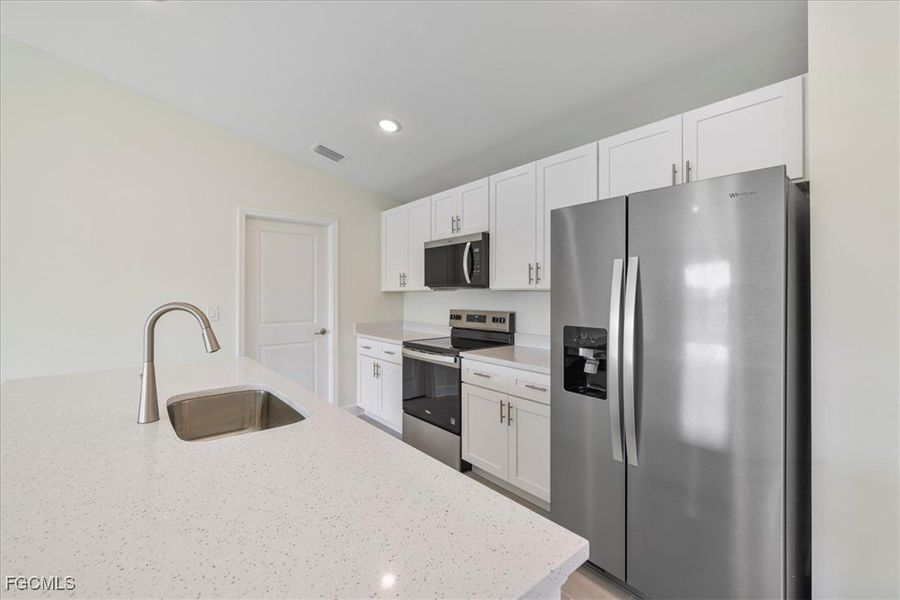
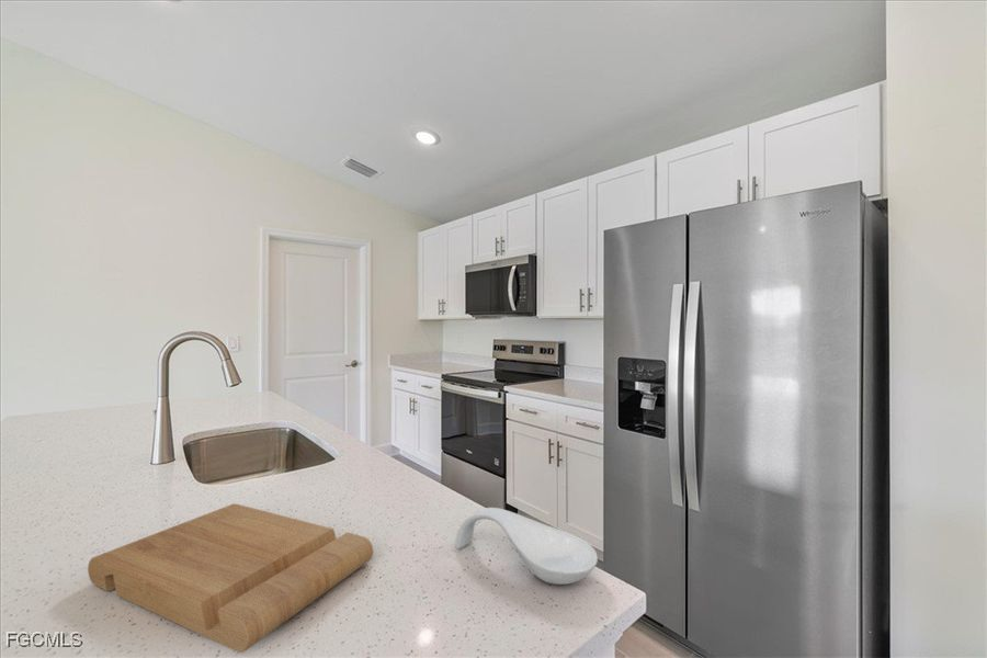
+ spoon rest [454,507,599,586]
+ cutting board [87,502,374,654]
